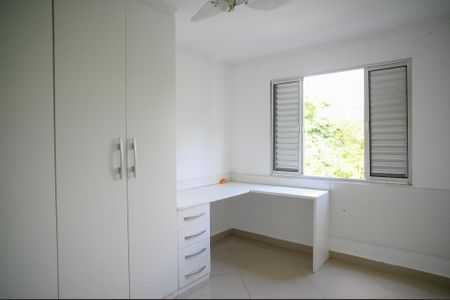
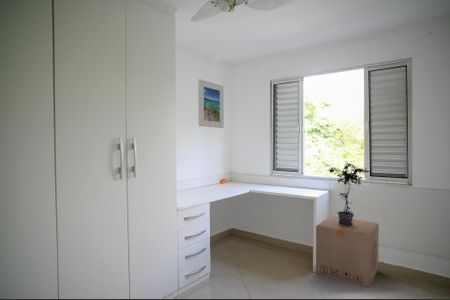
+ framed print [197,78,225,129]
+ cardboard box [315,215,380,288]
+ potted plant [327,160,373,226]
